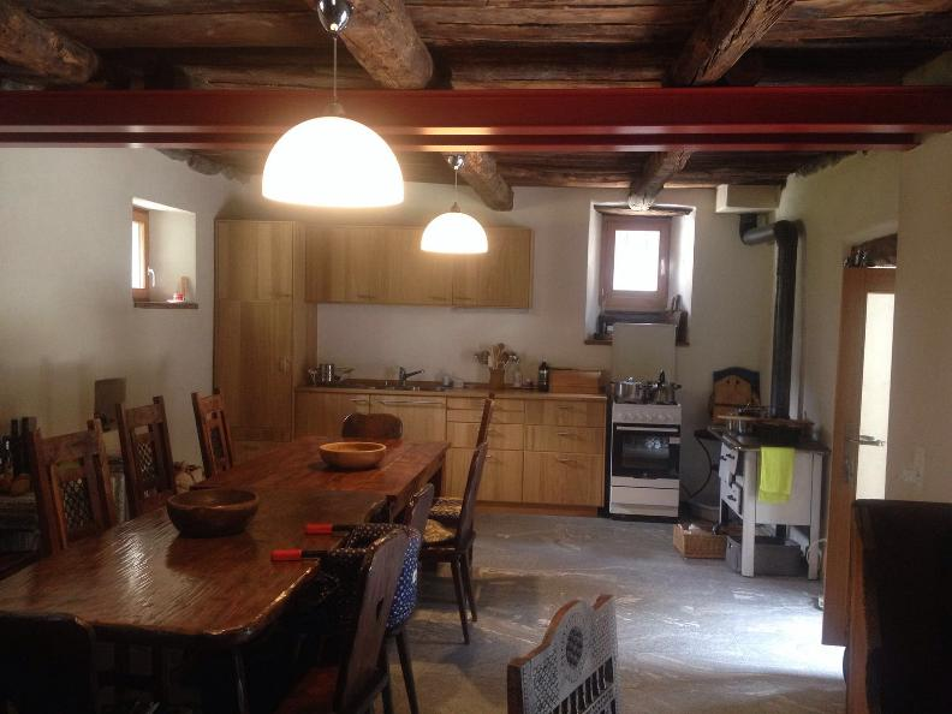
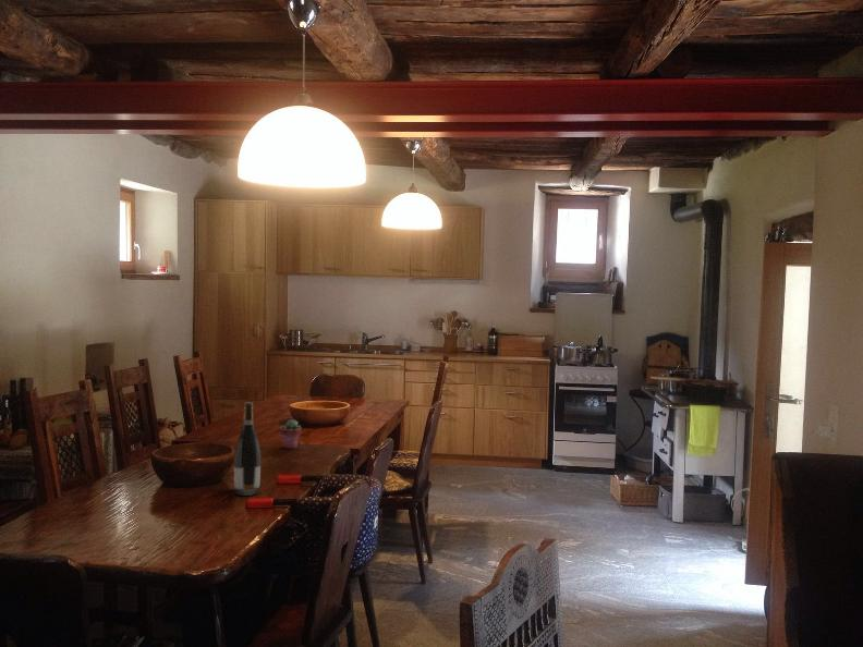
+ potted succulent [279,418,303,450]
+ wine bottle [233,401,262,497]
